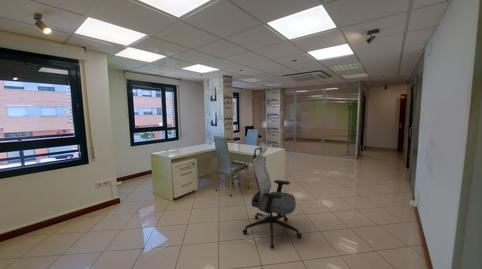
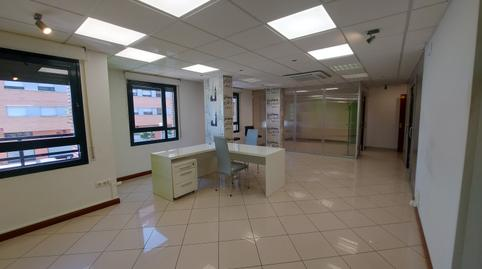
- office chair [242,142,303,250]
